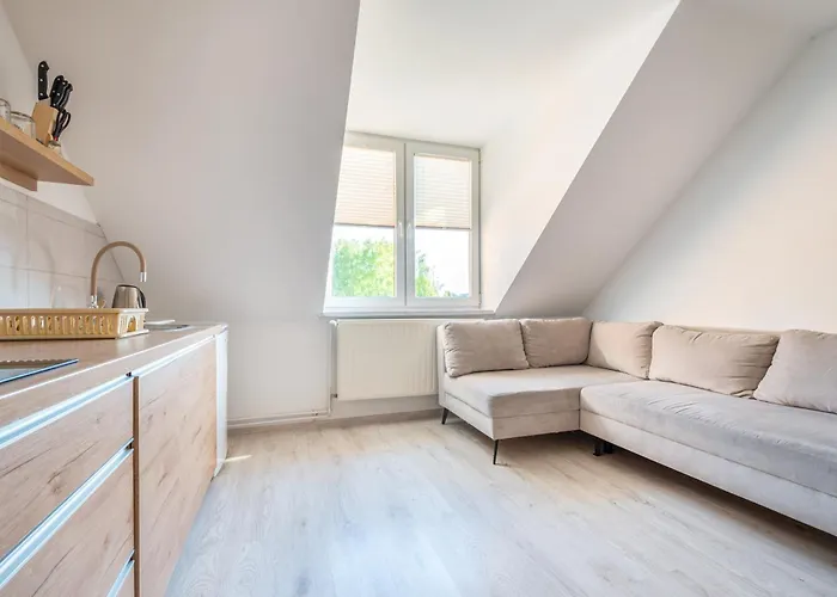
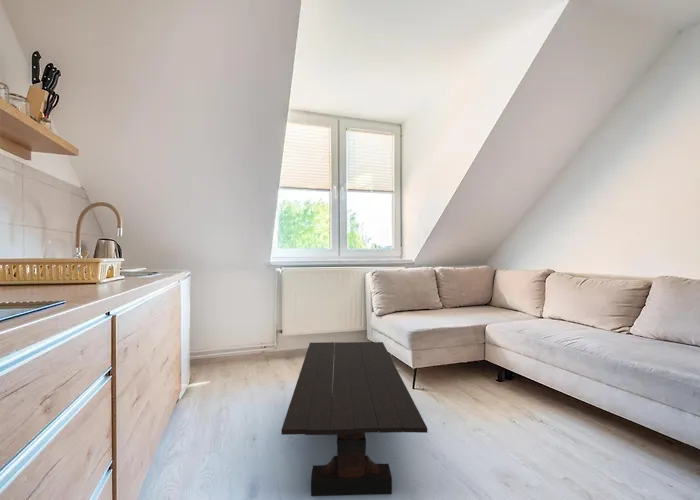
+ coffee table [280,341,428,497]
